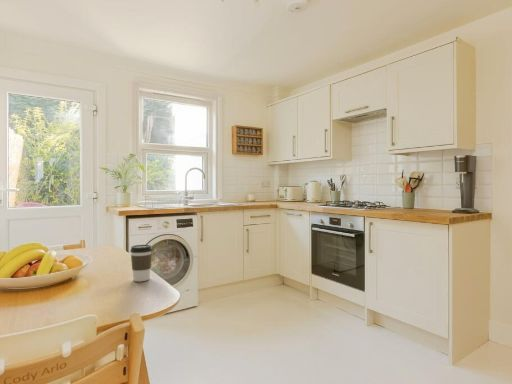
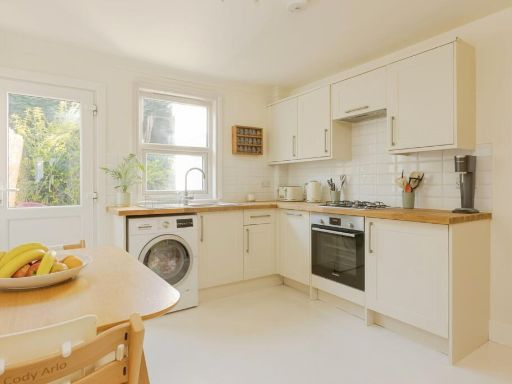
- coffee cup [129,244,153,282]
